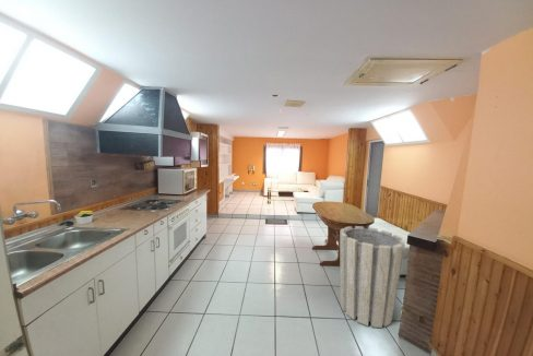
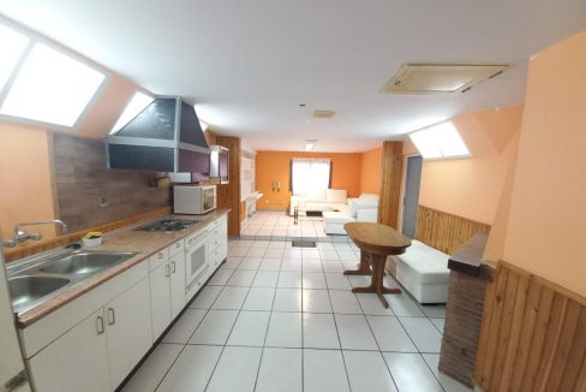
- trash can [339,225,406,329]
